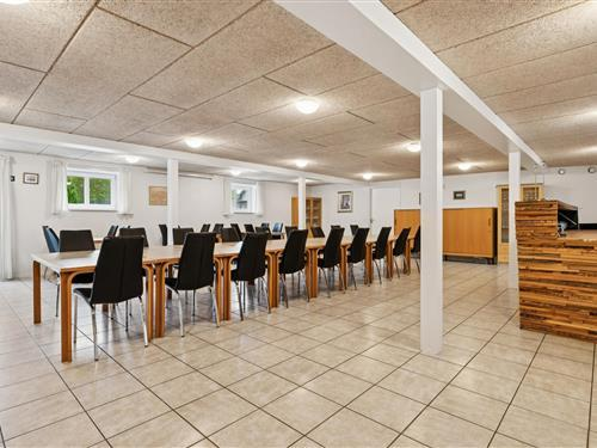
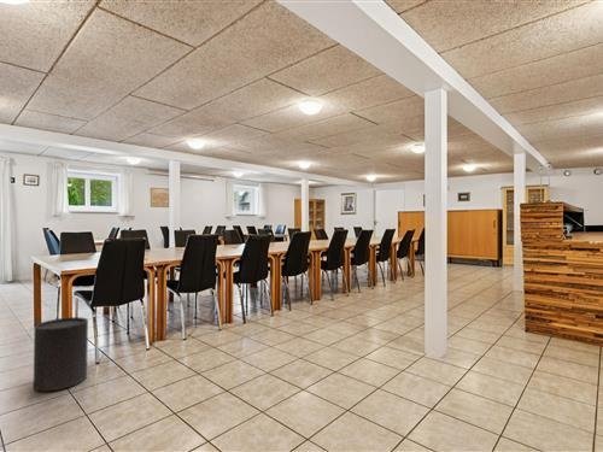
+ trash can [33,316,89,392]
